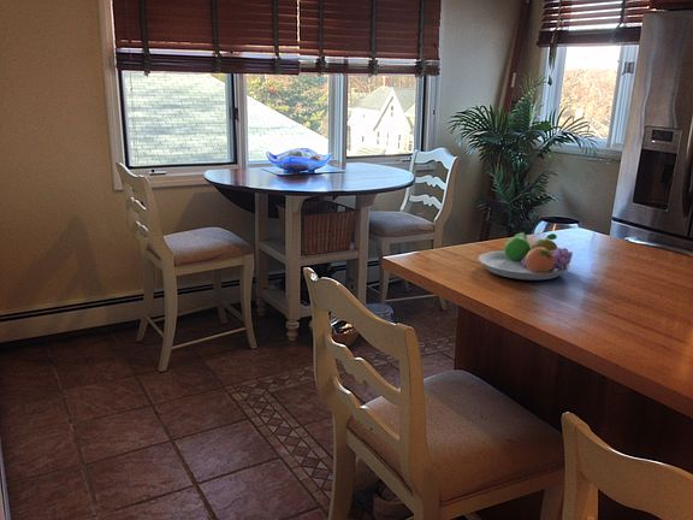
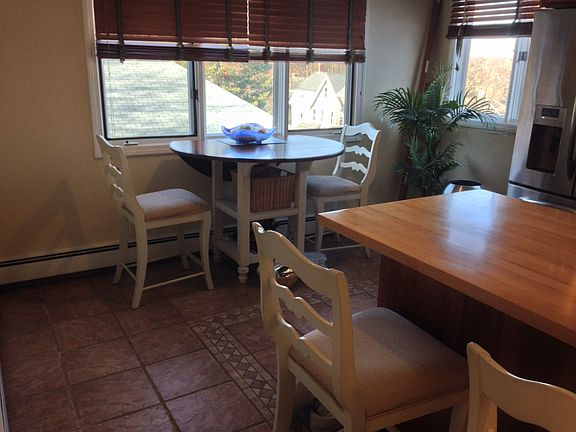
- fruit bowl [478,231,574,280]
